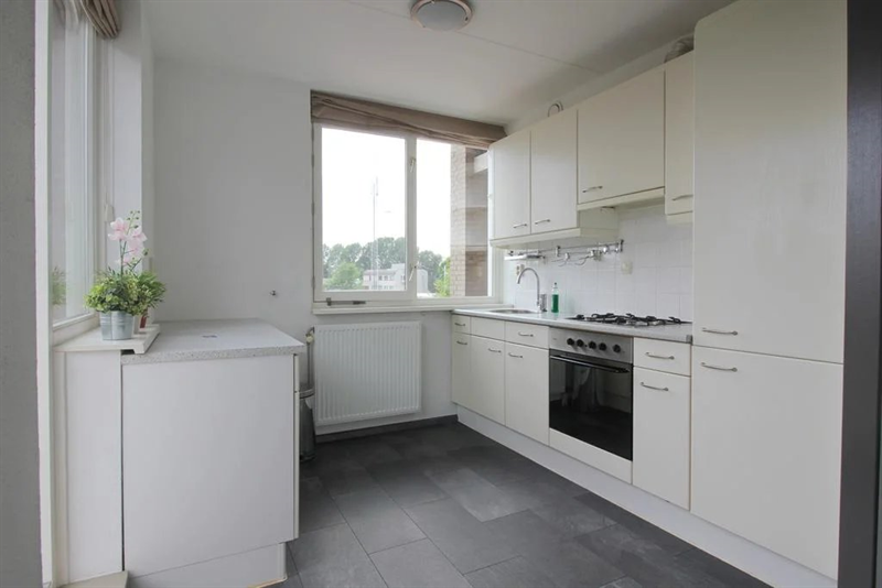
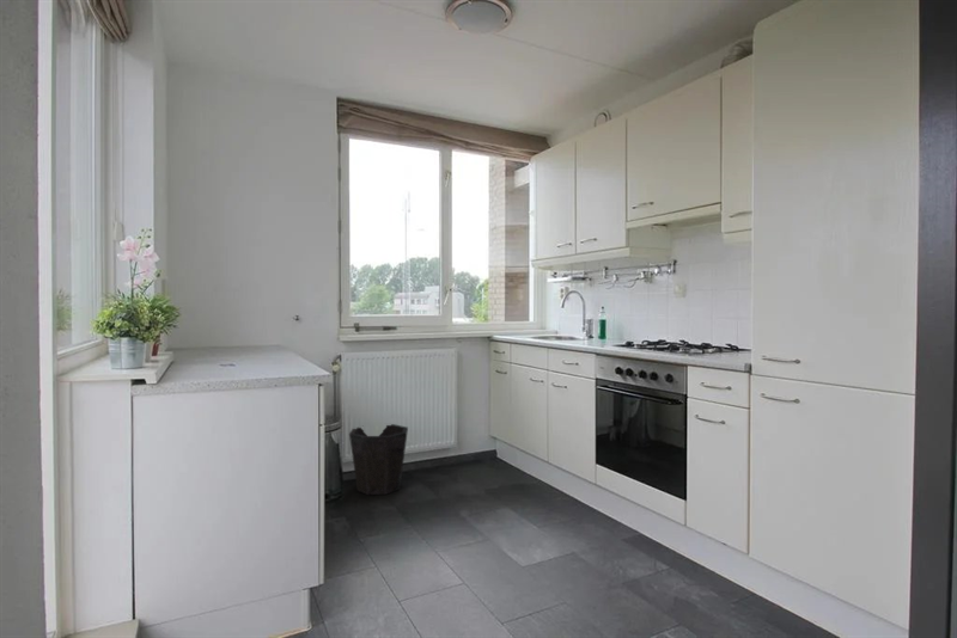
+ waste bin [348,423,409,496]
